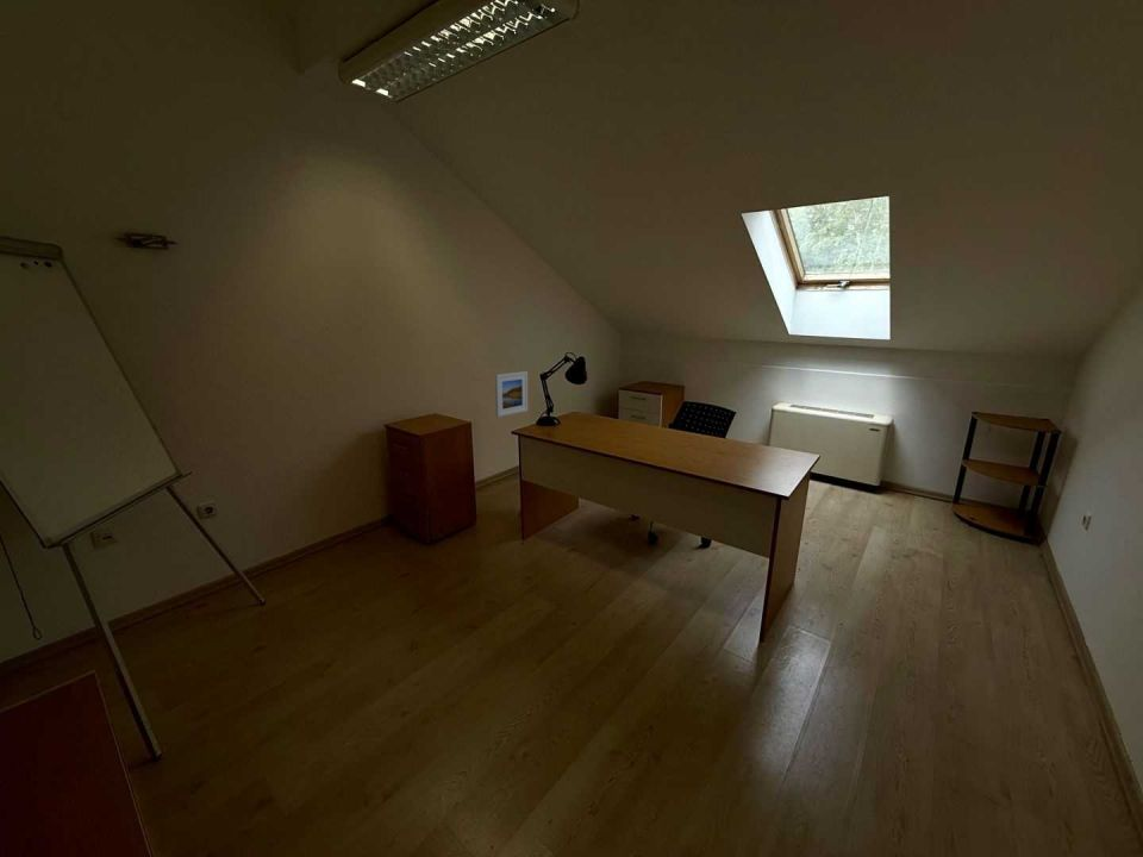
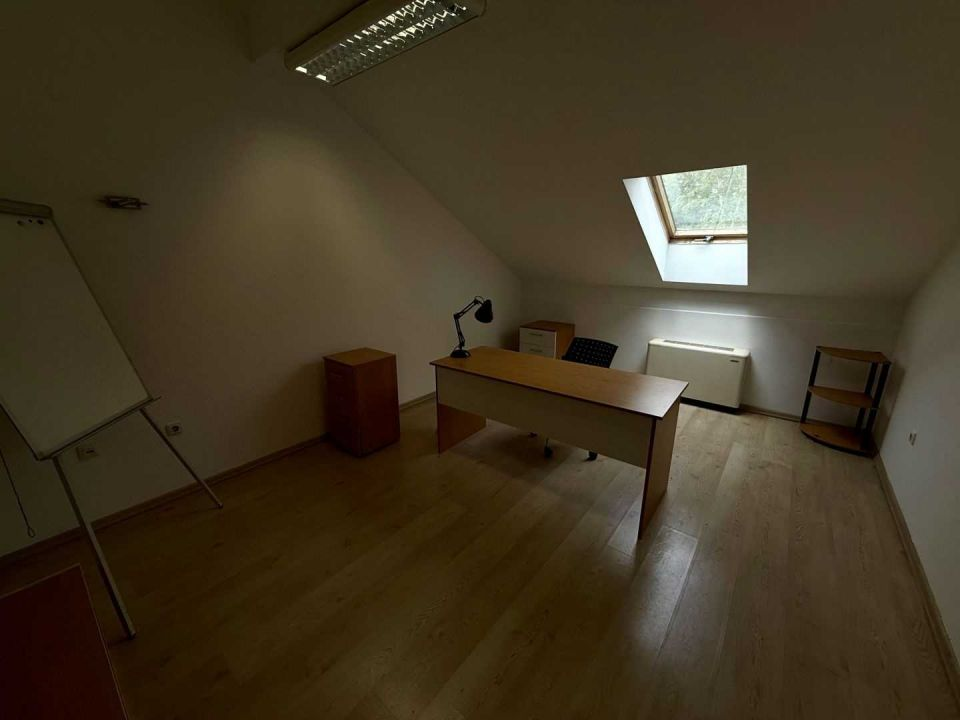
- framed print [494,370,529,418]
